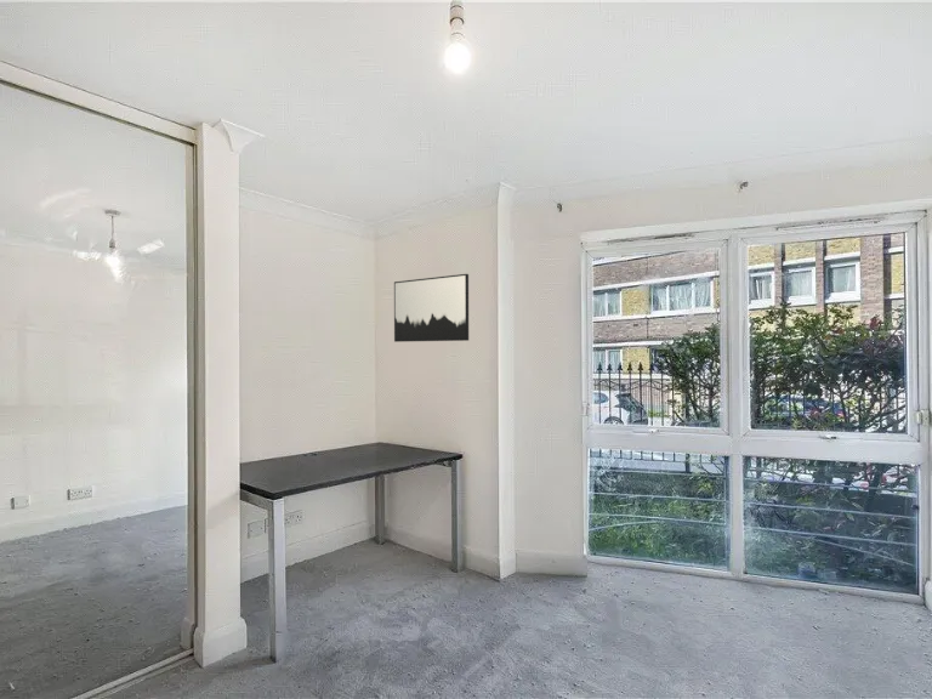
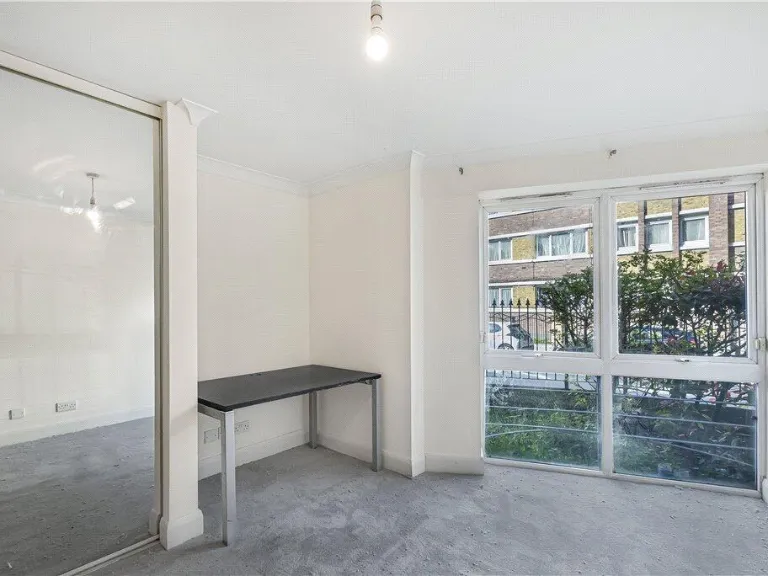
- wall art [393,273,470,343]
